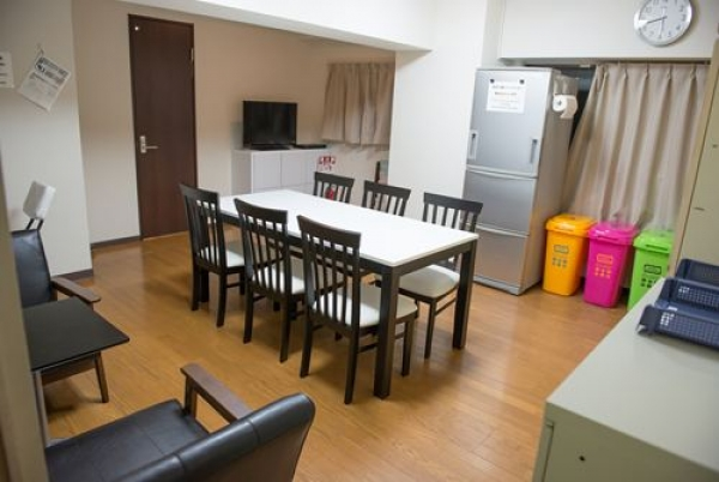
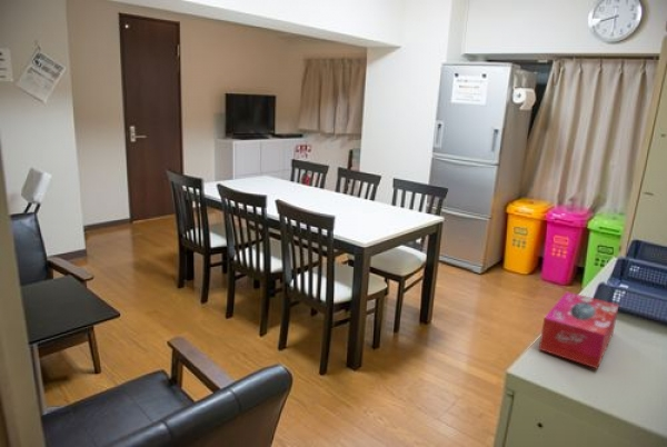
+ tissue box [538,291,620,370]
